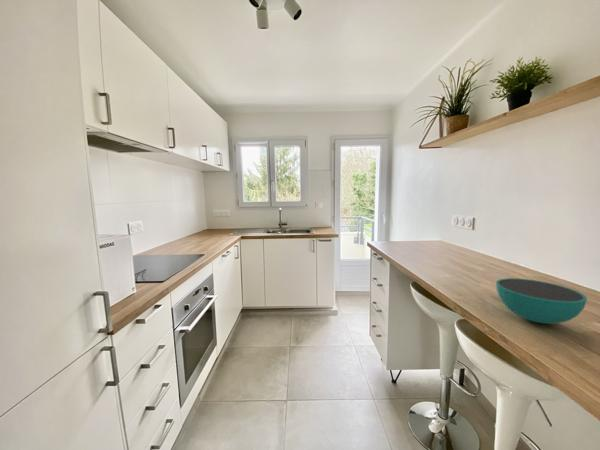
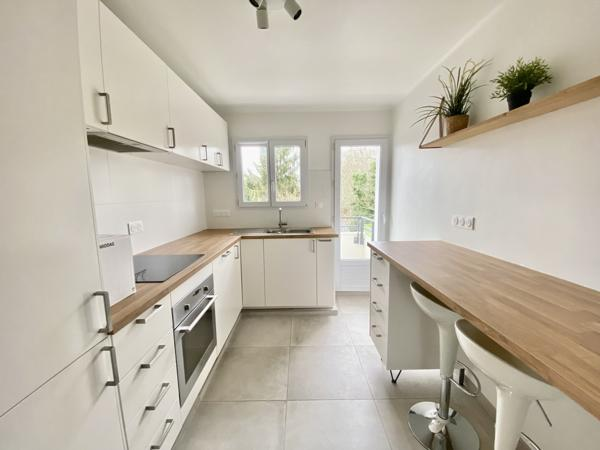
- bowl [495,277,588,325]
